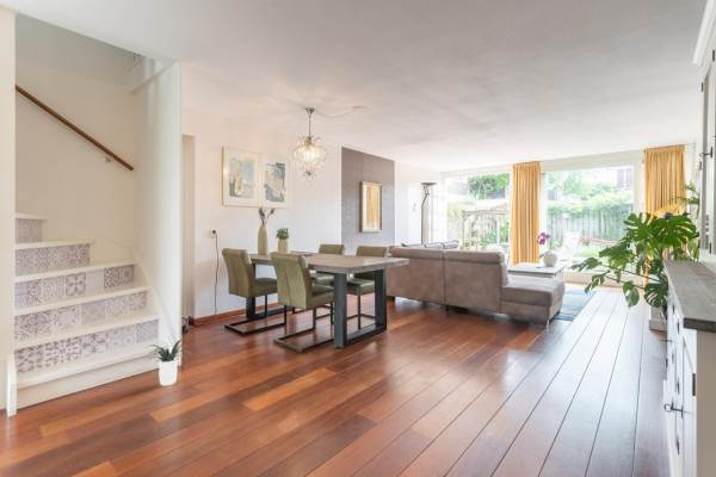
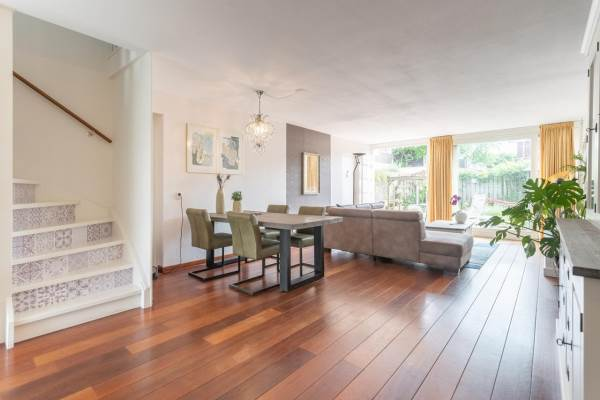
- potted plant [146,337,193,386]
